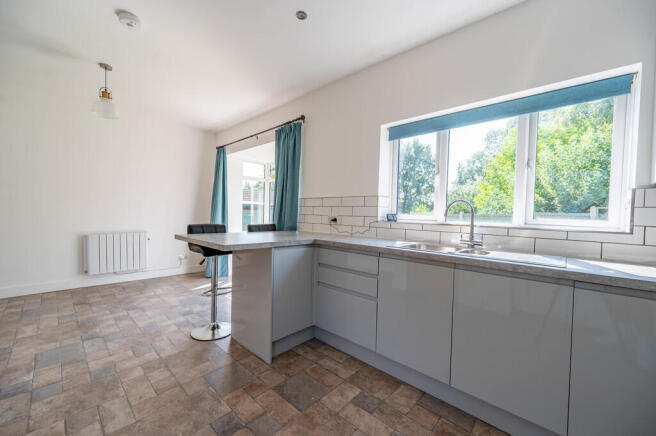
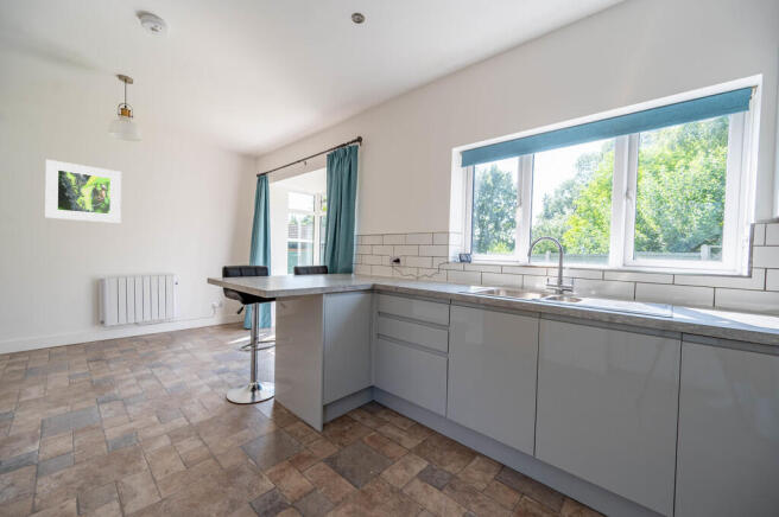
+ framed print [44,158,122,224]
